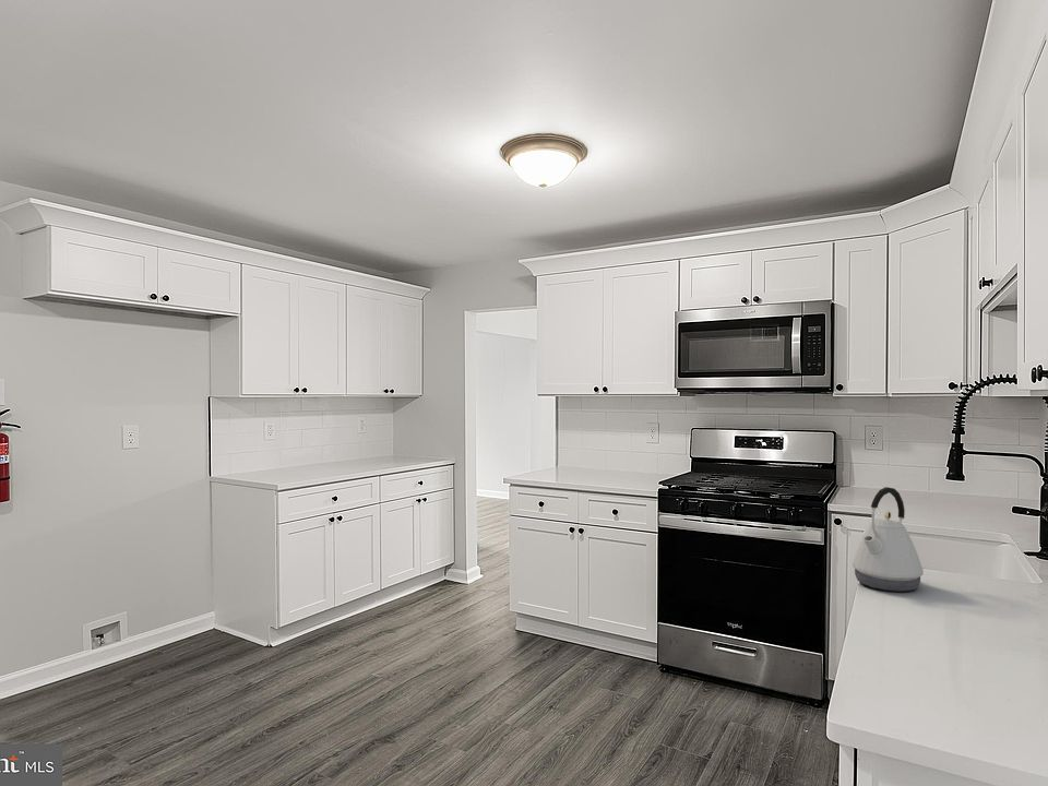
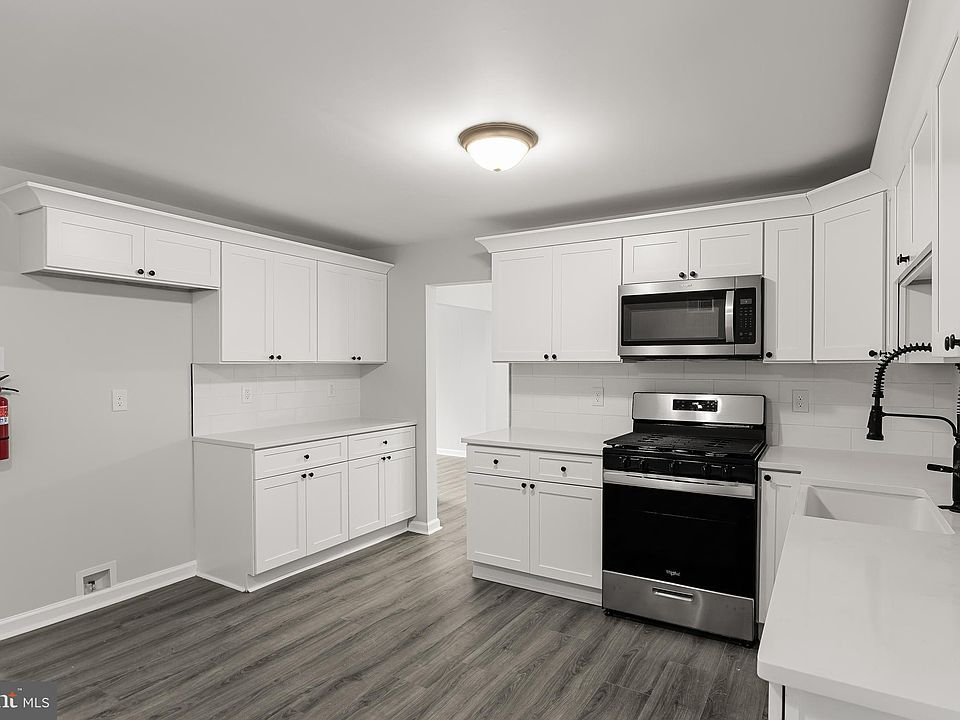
- kettle [851,486,925,593]
